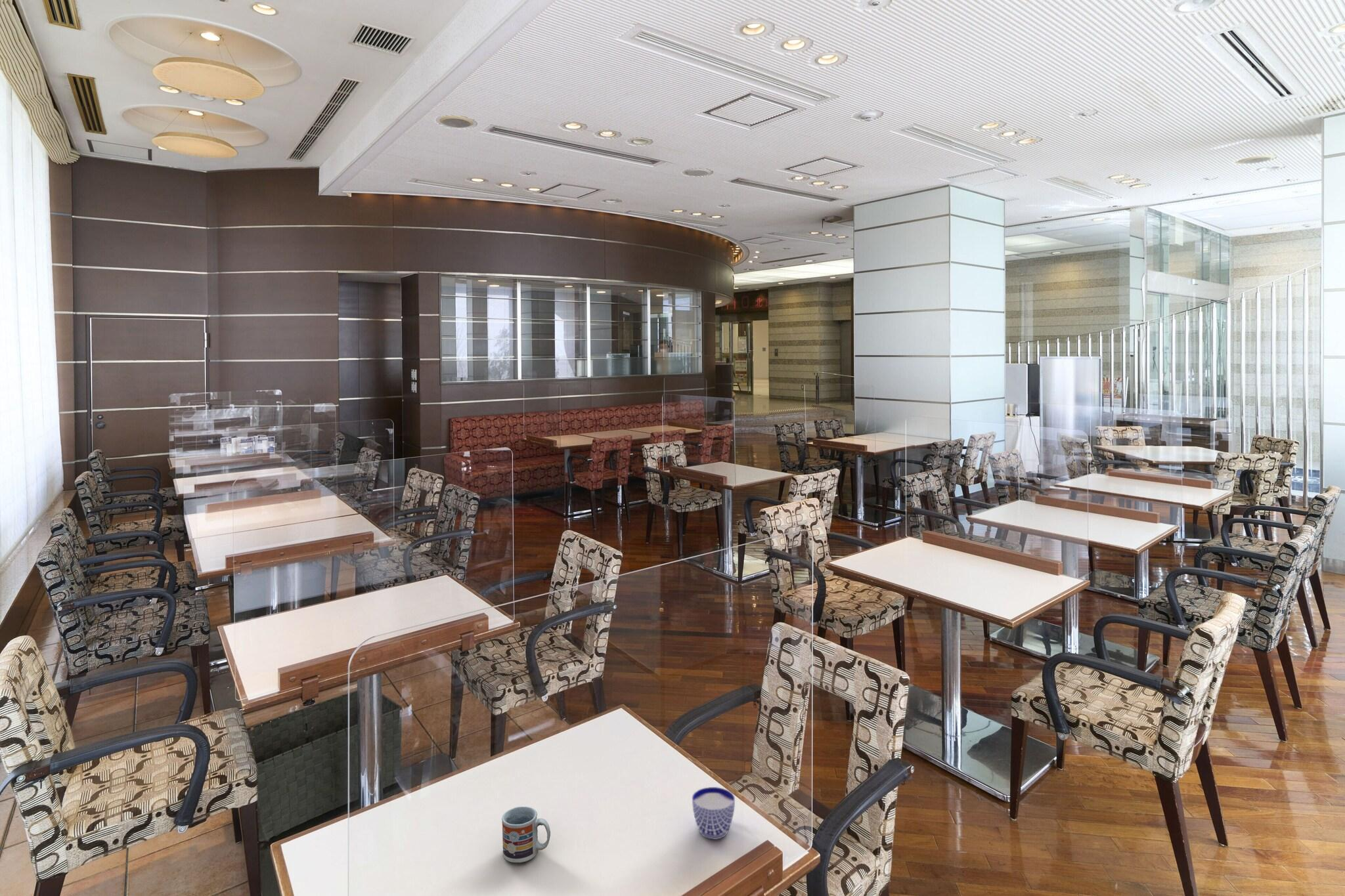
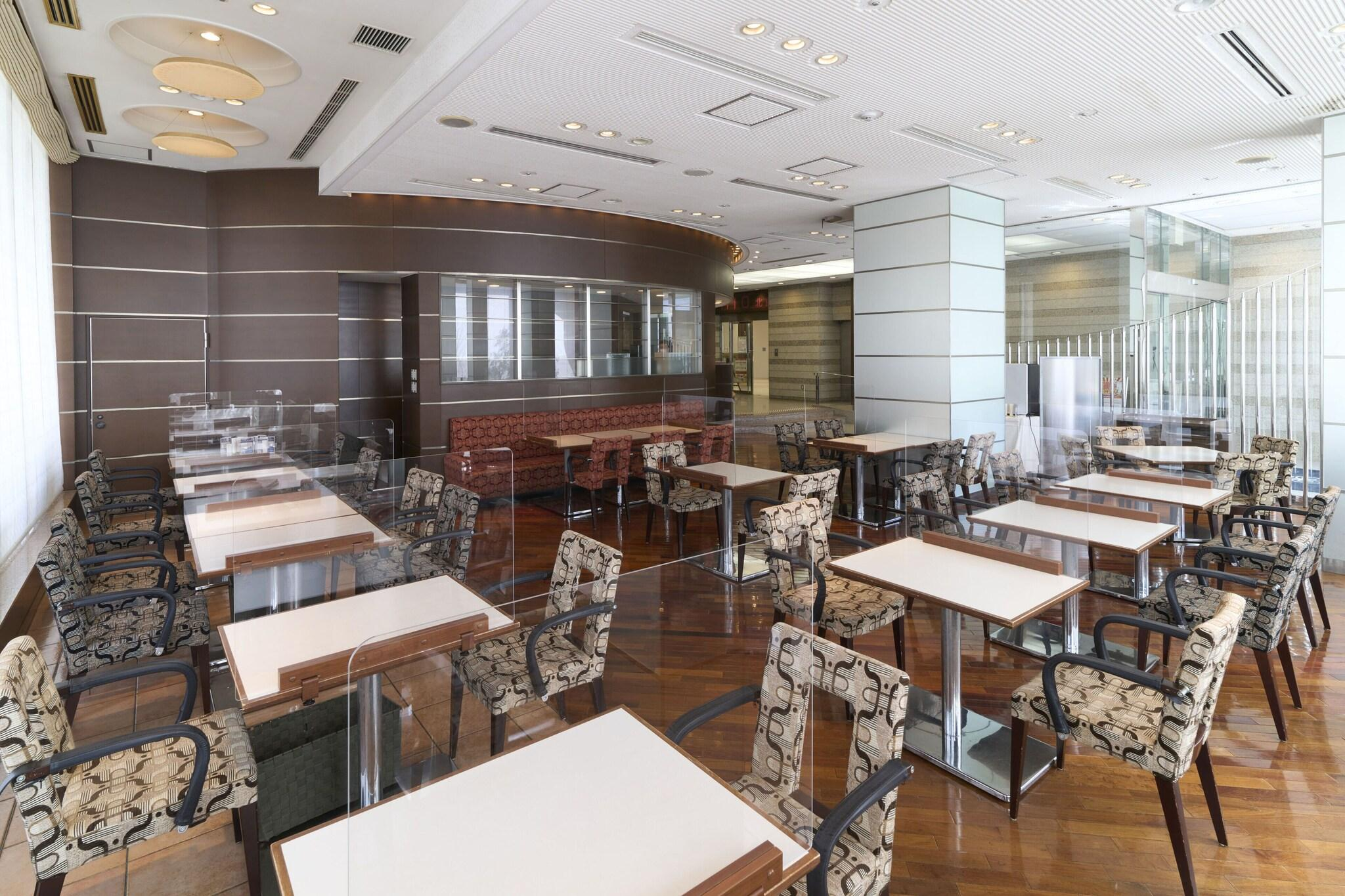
- cup [692,786,736,840]
- cup [501,806,551,863]
